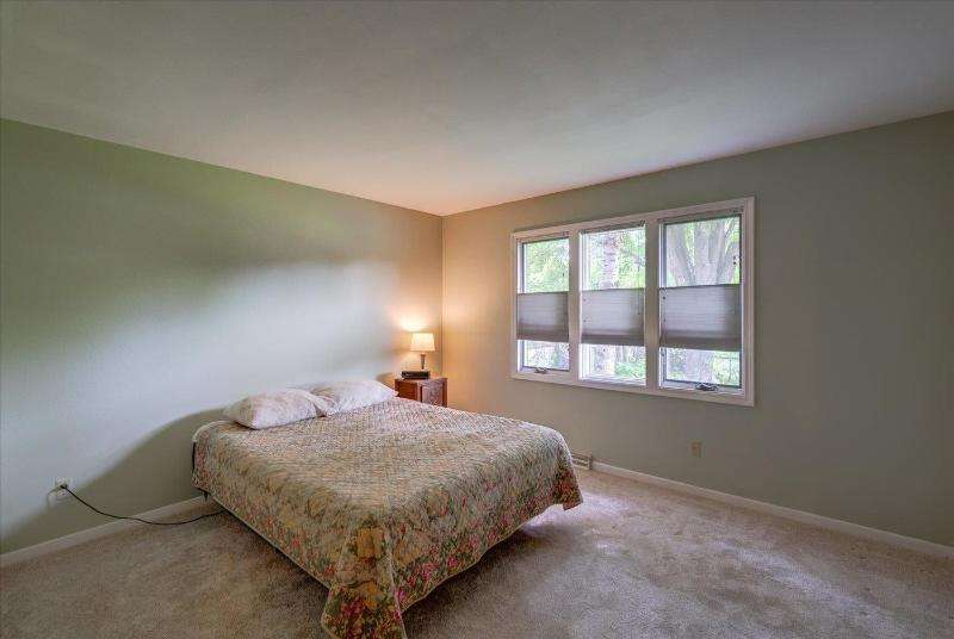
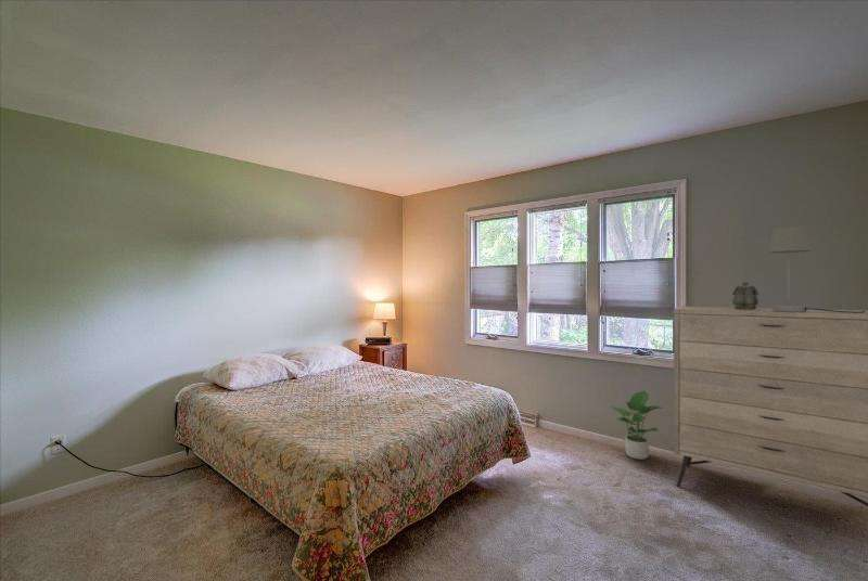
+ table lamp [768,225,865,313]
+ decorative box [731,281,760,309]
+ potted plant [609,390,663,461]
+ dresser [673,306,868,507]
